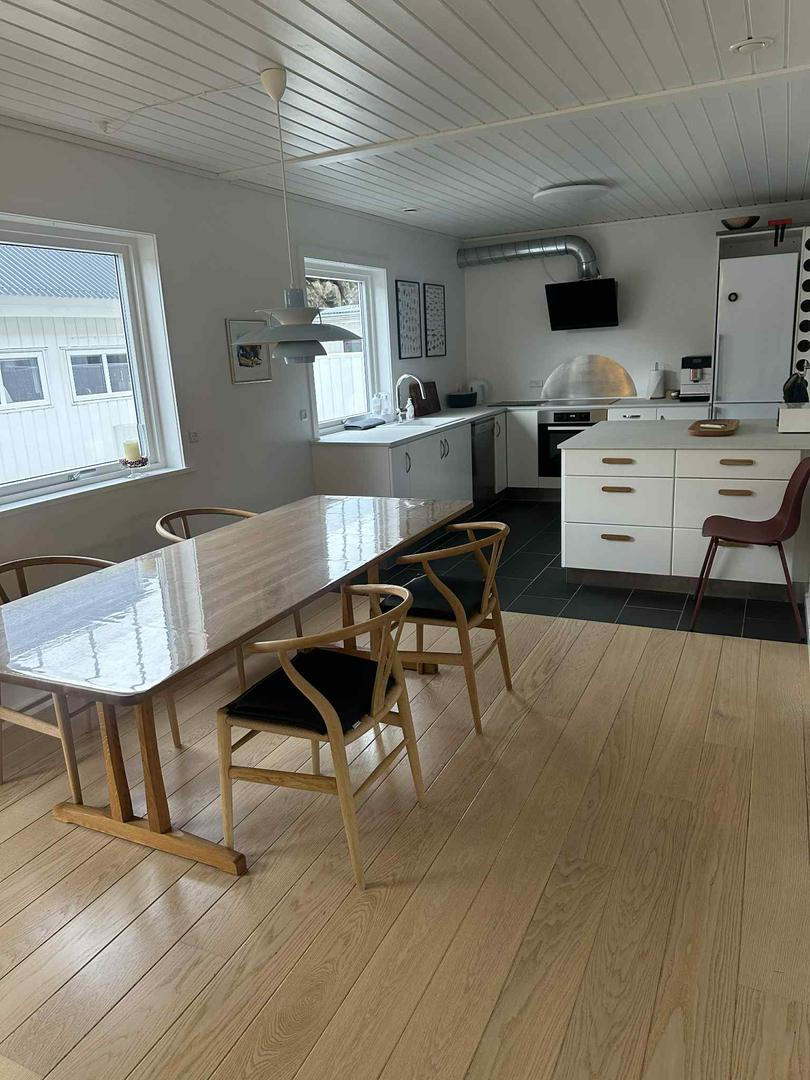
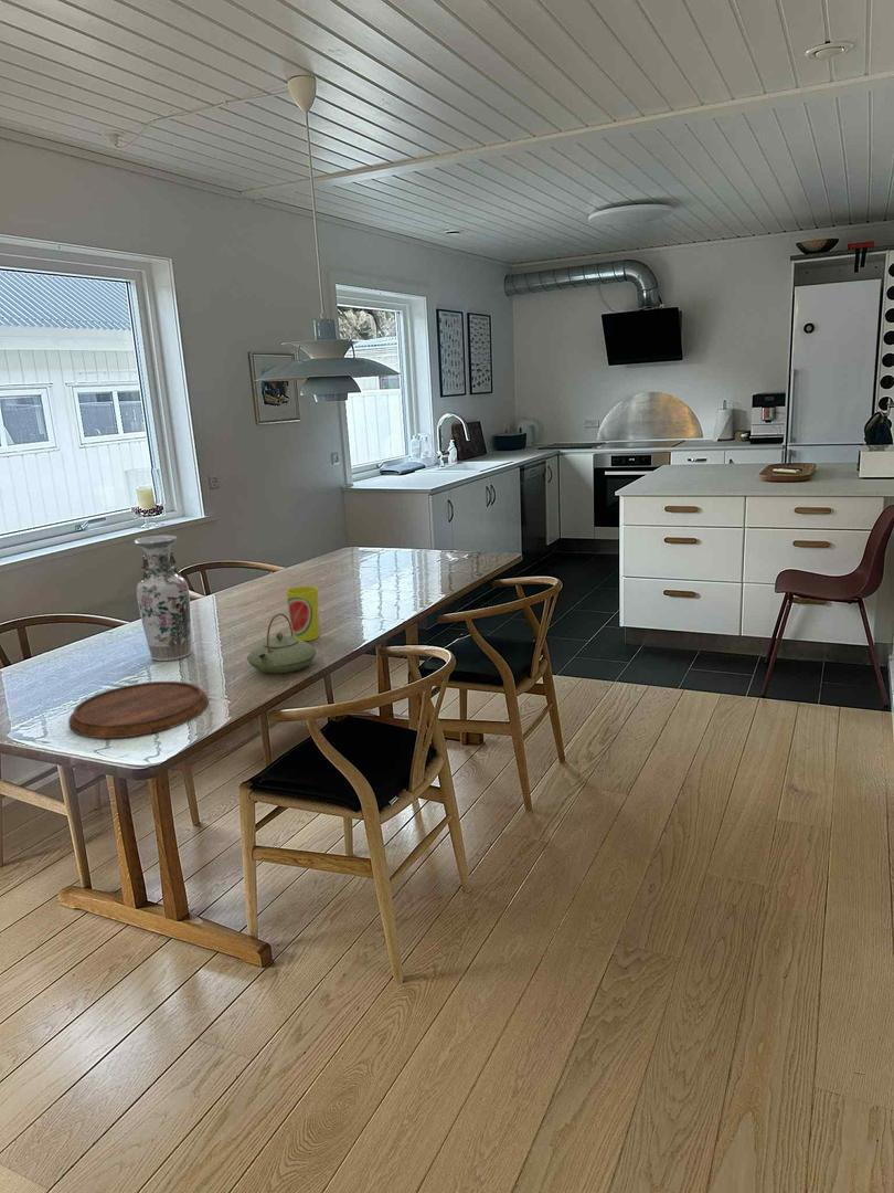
+ cup [285,585,320,642]
+ vase [134,535,192,662]
+ cutting board [67,680,210,739]
+ teapot [246,613,318,674]
